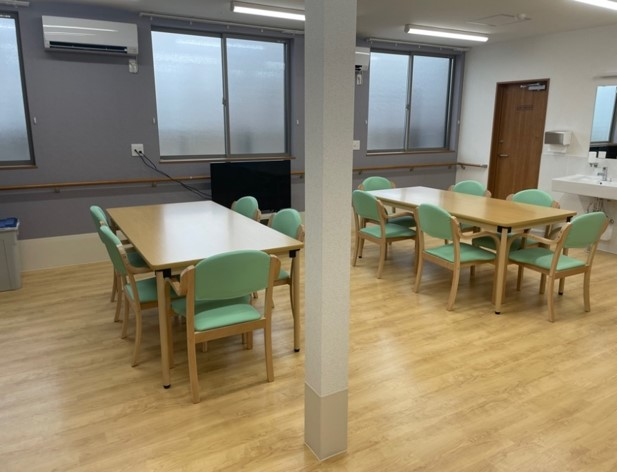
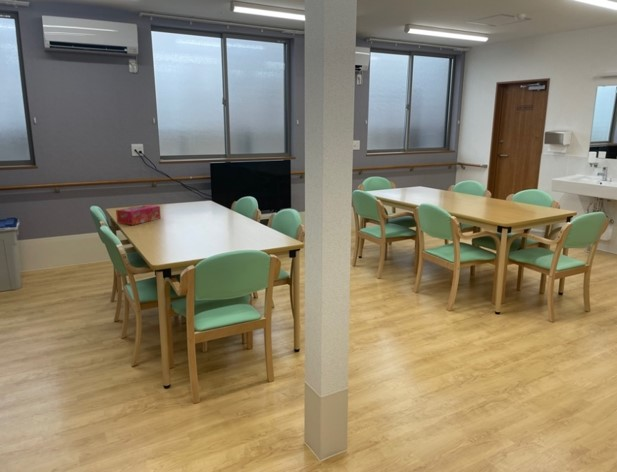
+ tissue box [115,204,162,226]
